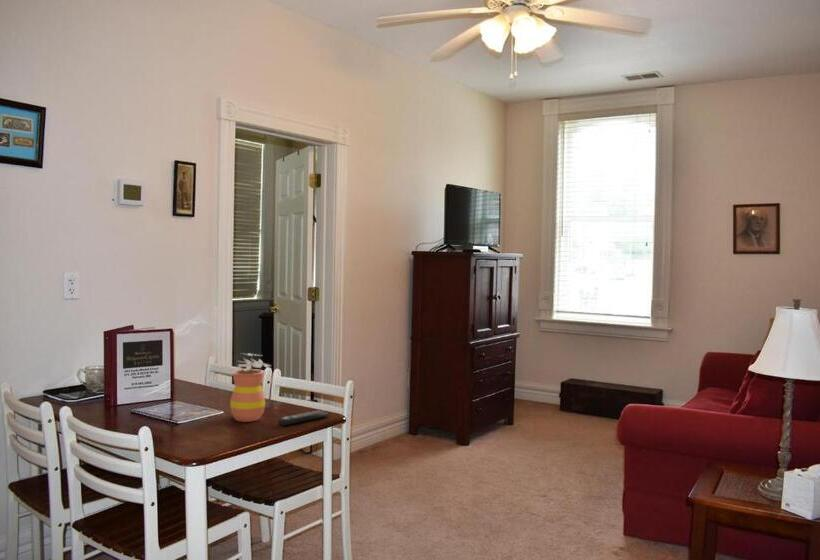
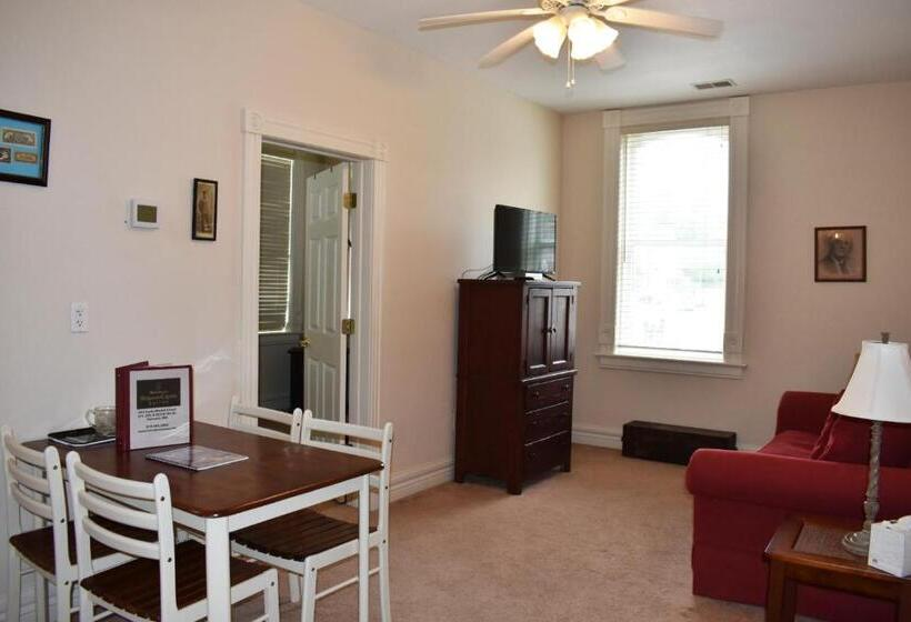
- flowerpot [228,352,272,423]
- remote control [277,409,330,427]
